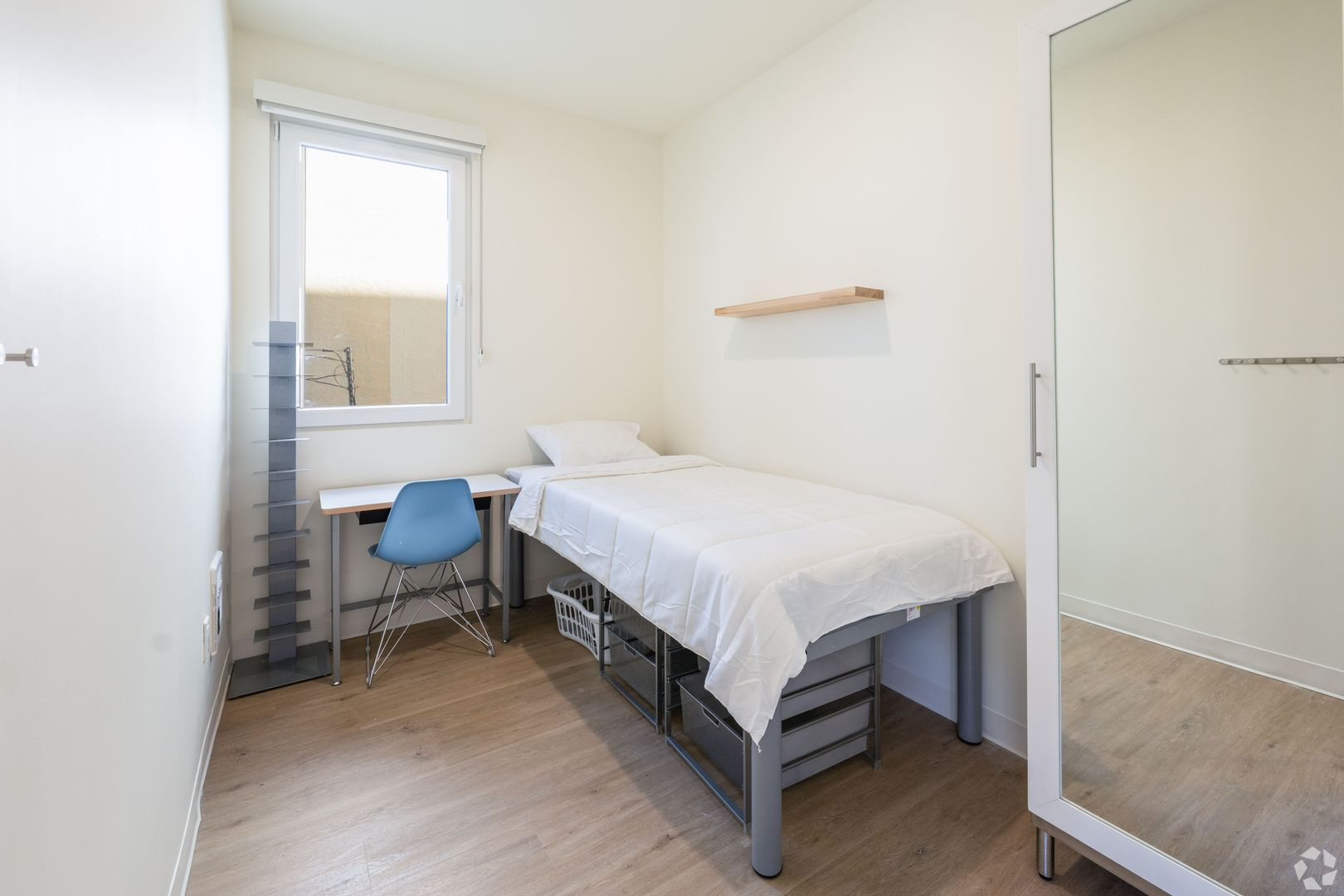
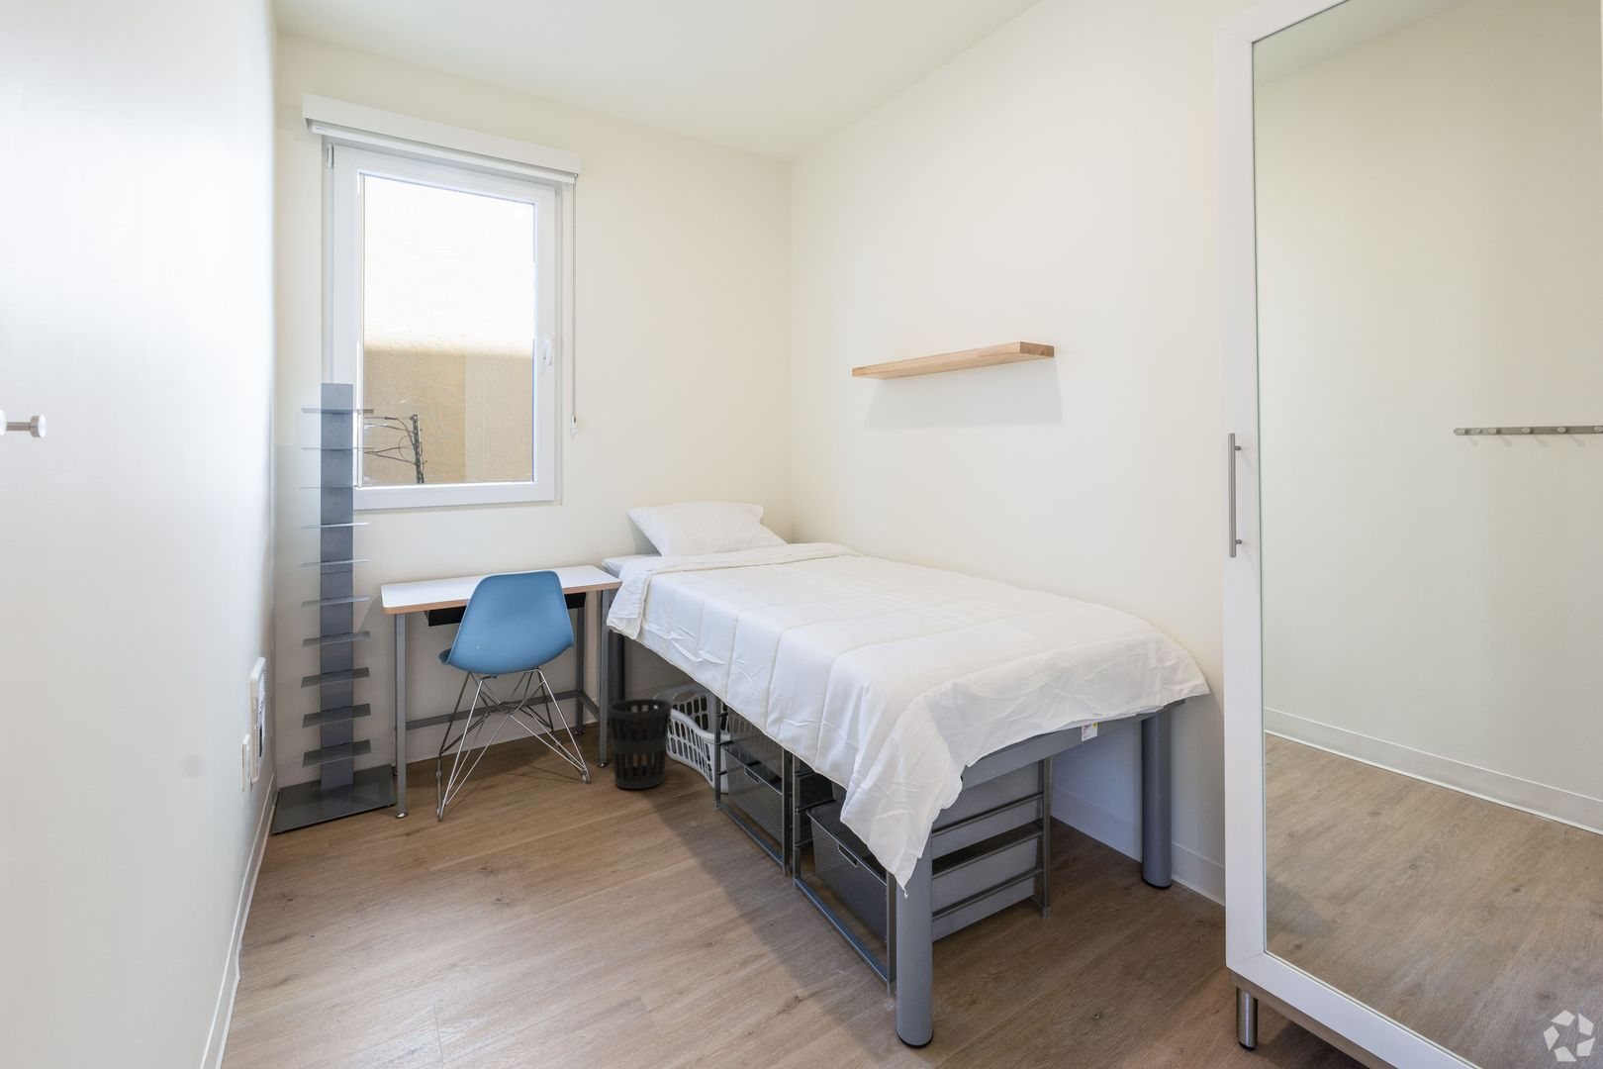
+ wastebasket [607,698,673,790]
